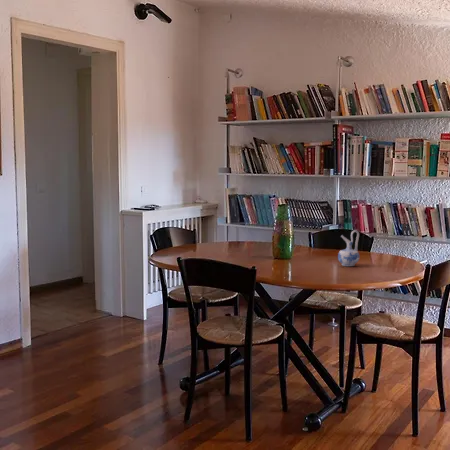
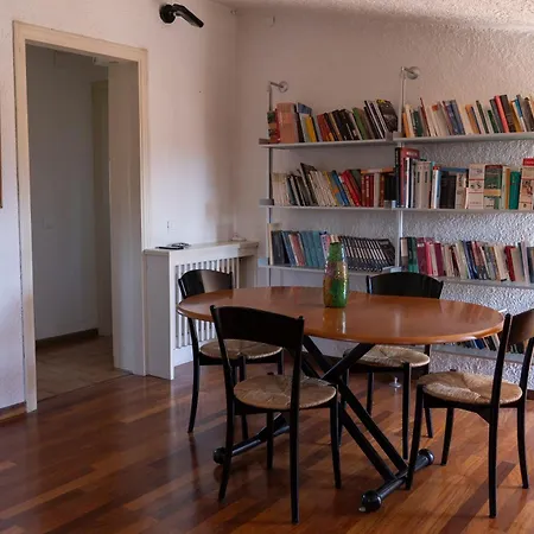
- ceramic pitcher [337,229,360,267]
